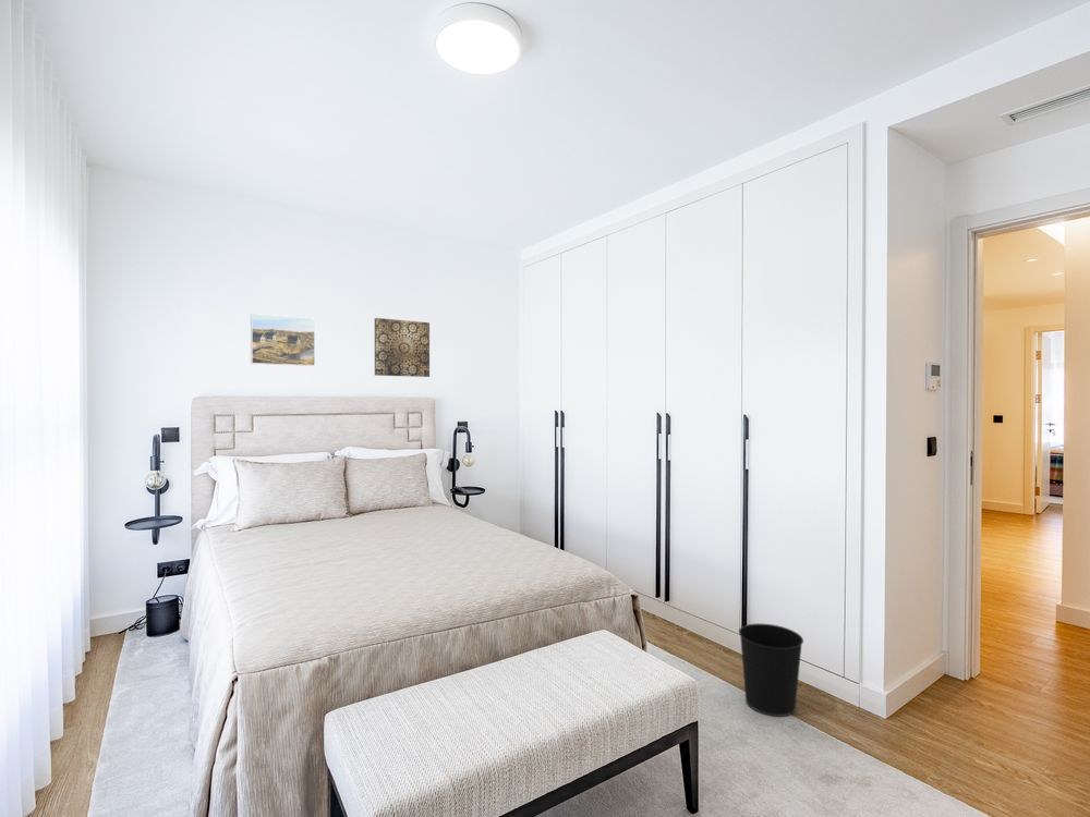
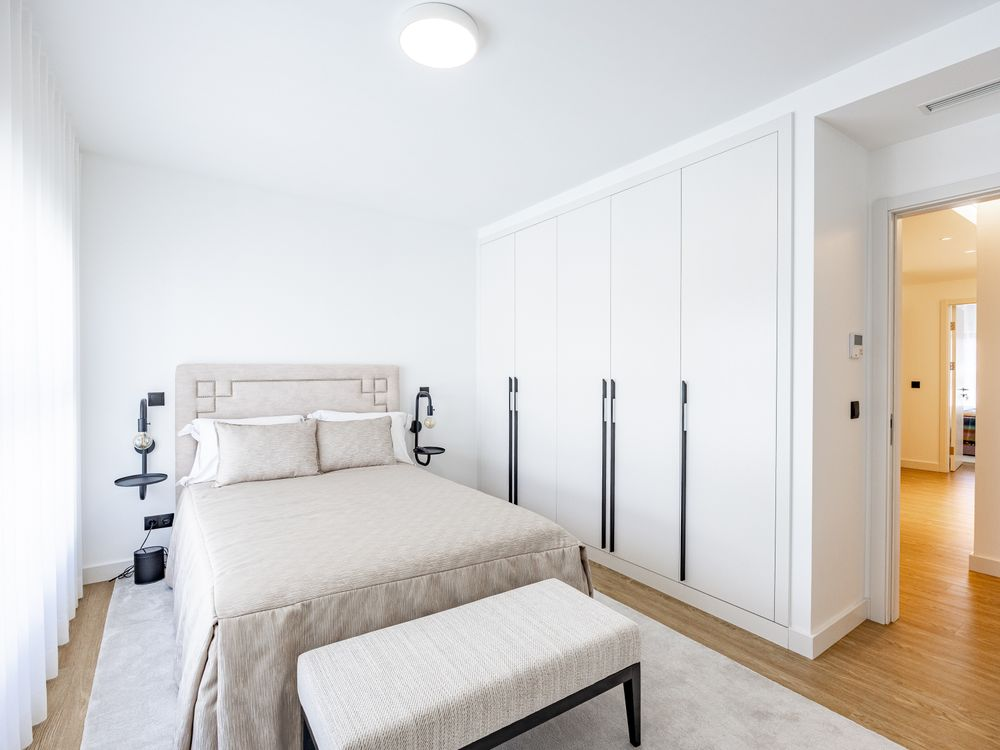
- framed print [250,313,316,367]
- wall art [374,317,431,378]
- wastebasket [738,622,804,718]
